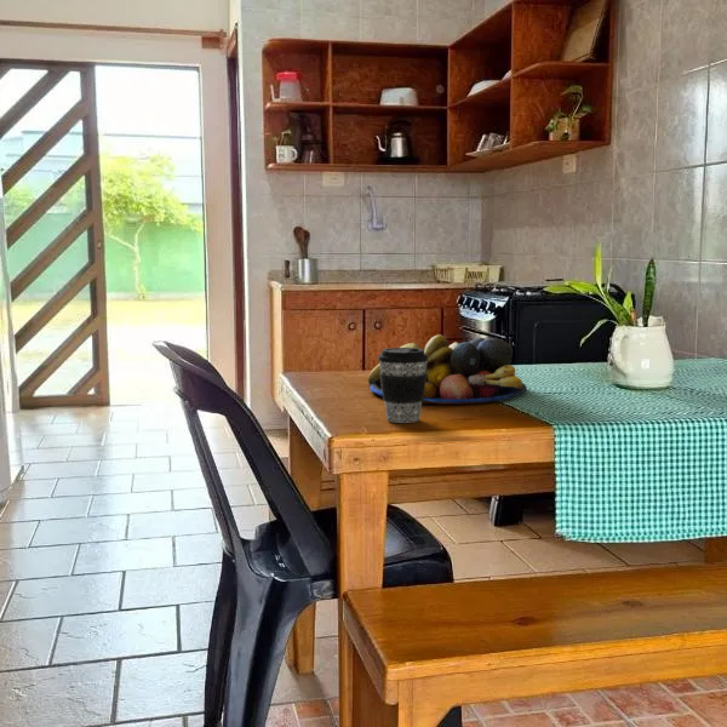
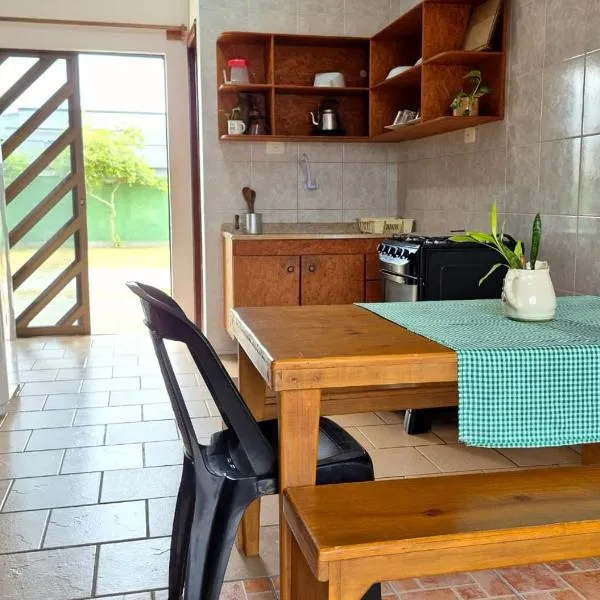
- fruit bowl [367,333,528,405]
- coffee cup [377,347,428,424]
